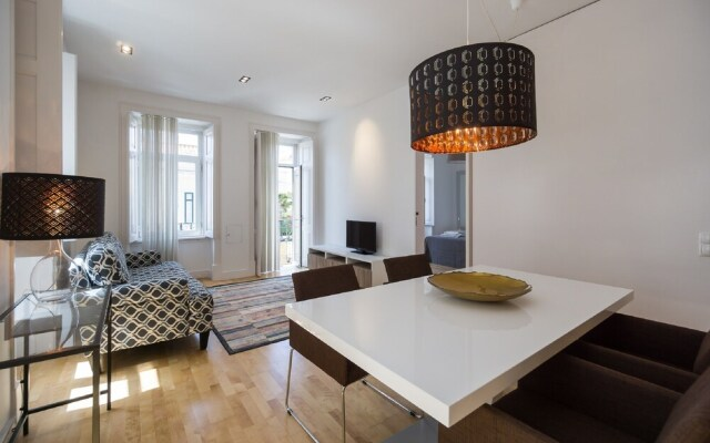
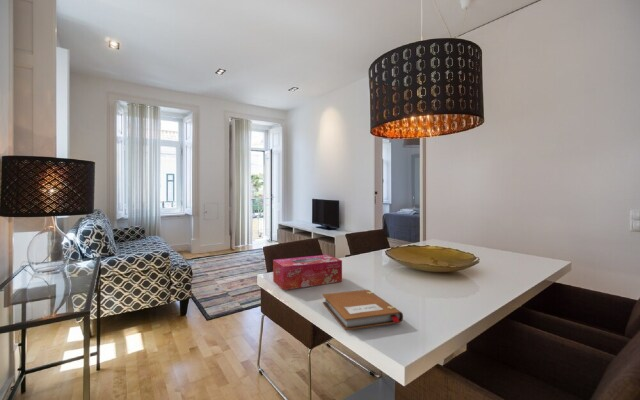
+ notebook [322,289,404,331]
+ tissue box [272,254,343,291]
